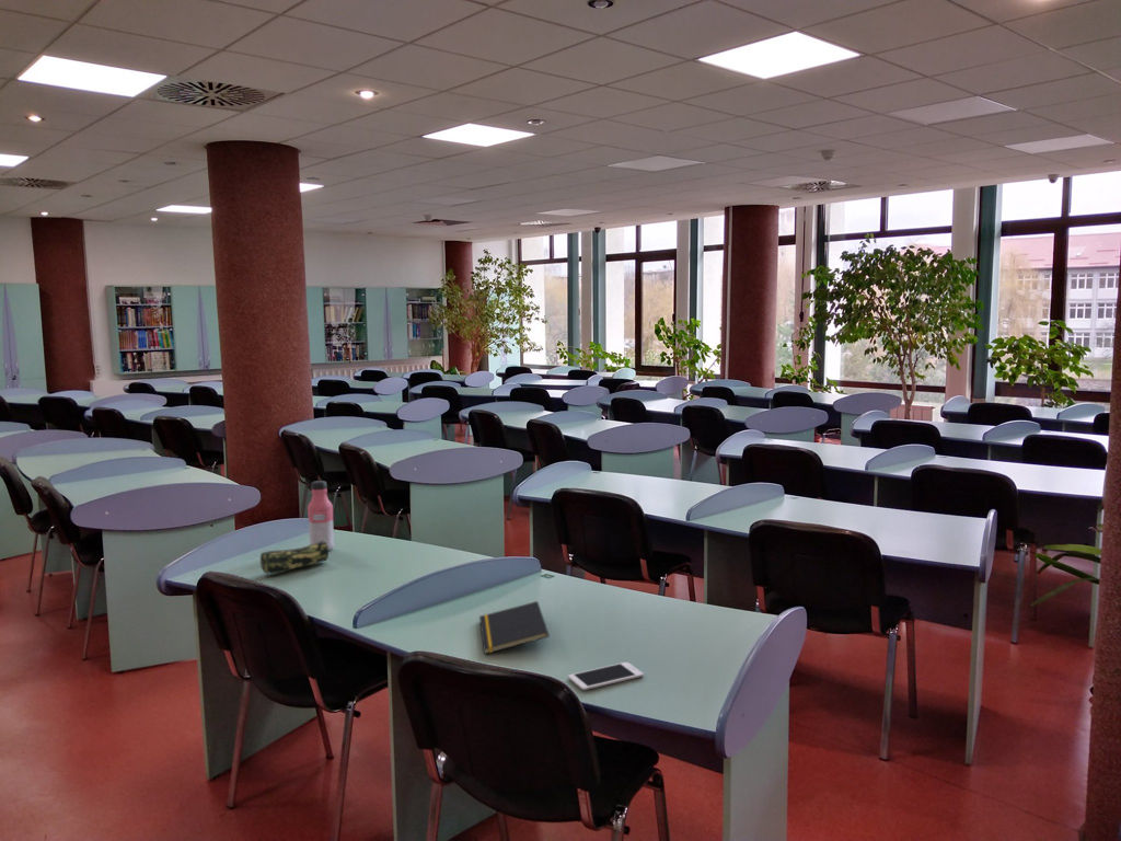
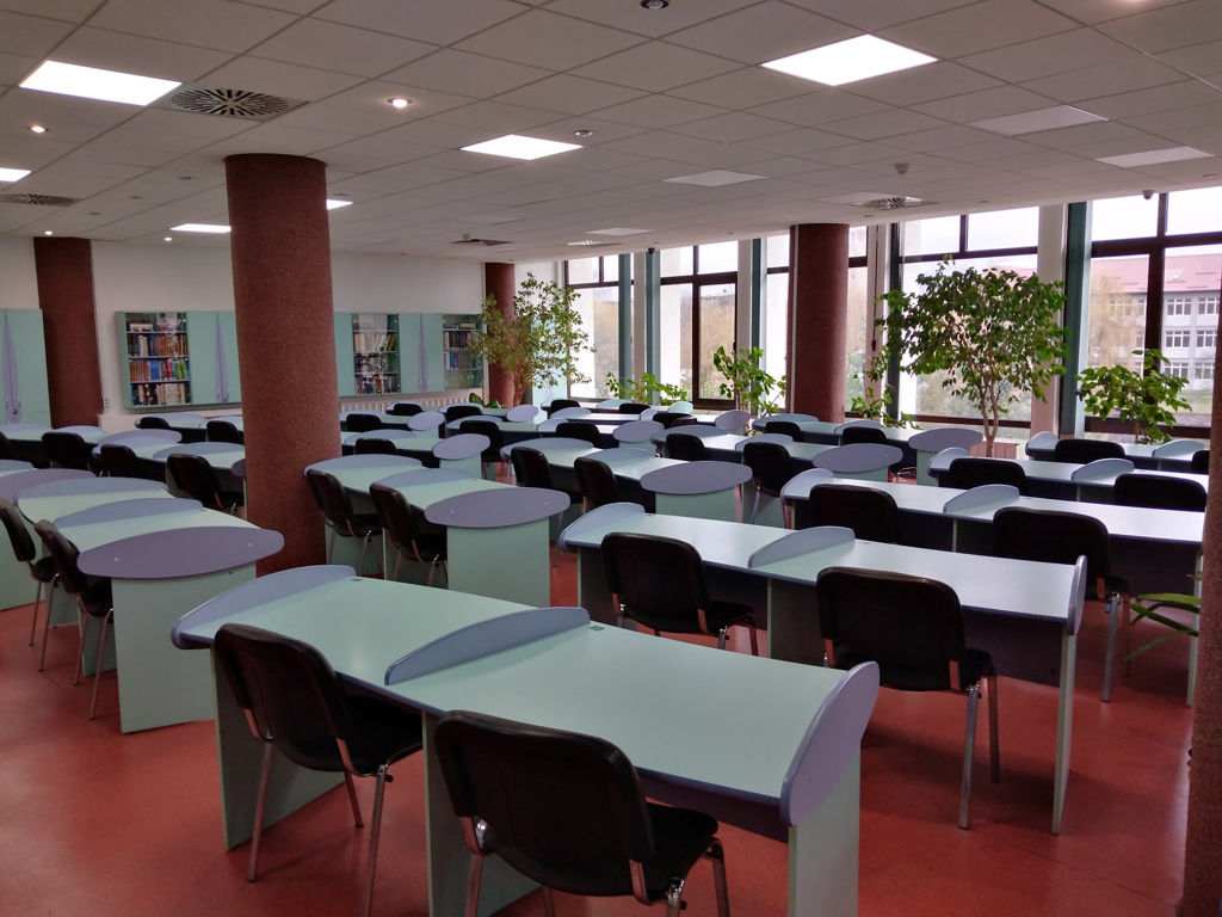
- water bottle [307,480,336,552]
- notepad [478,600,551,655]
- cell phone [567,661,645,691]
- pencil case [259,540,330,575]
